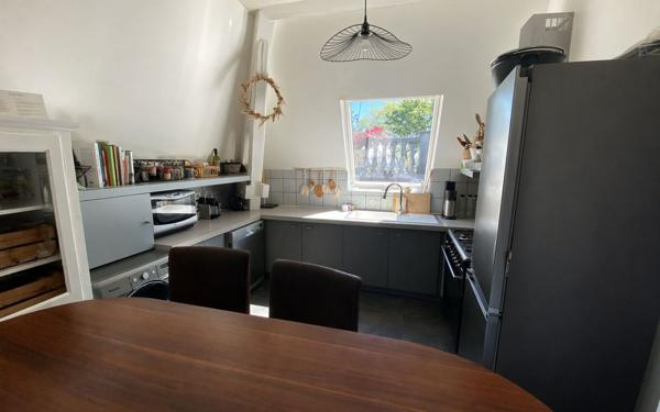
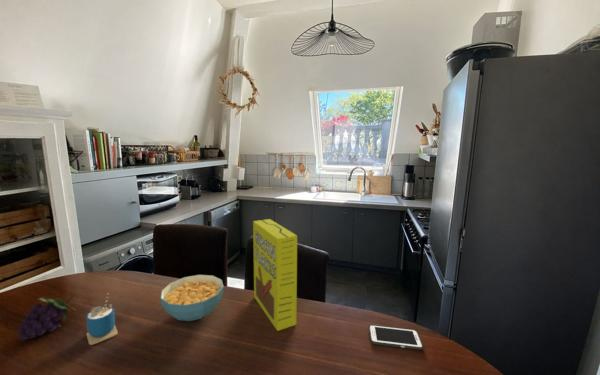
+ fruit [17,295,76,342]
+ cell phone [368,324,424,351]
+ cereal box [252,218,298,332]
+ cup [85,292,119,346]
+ cereal bowl [159,274,225,322]
